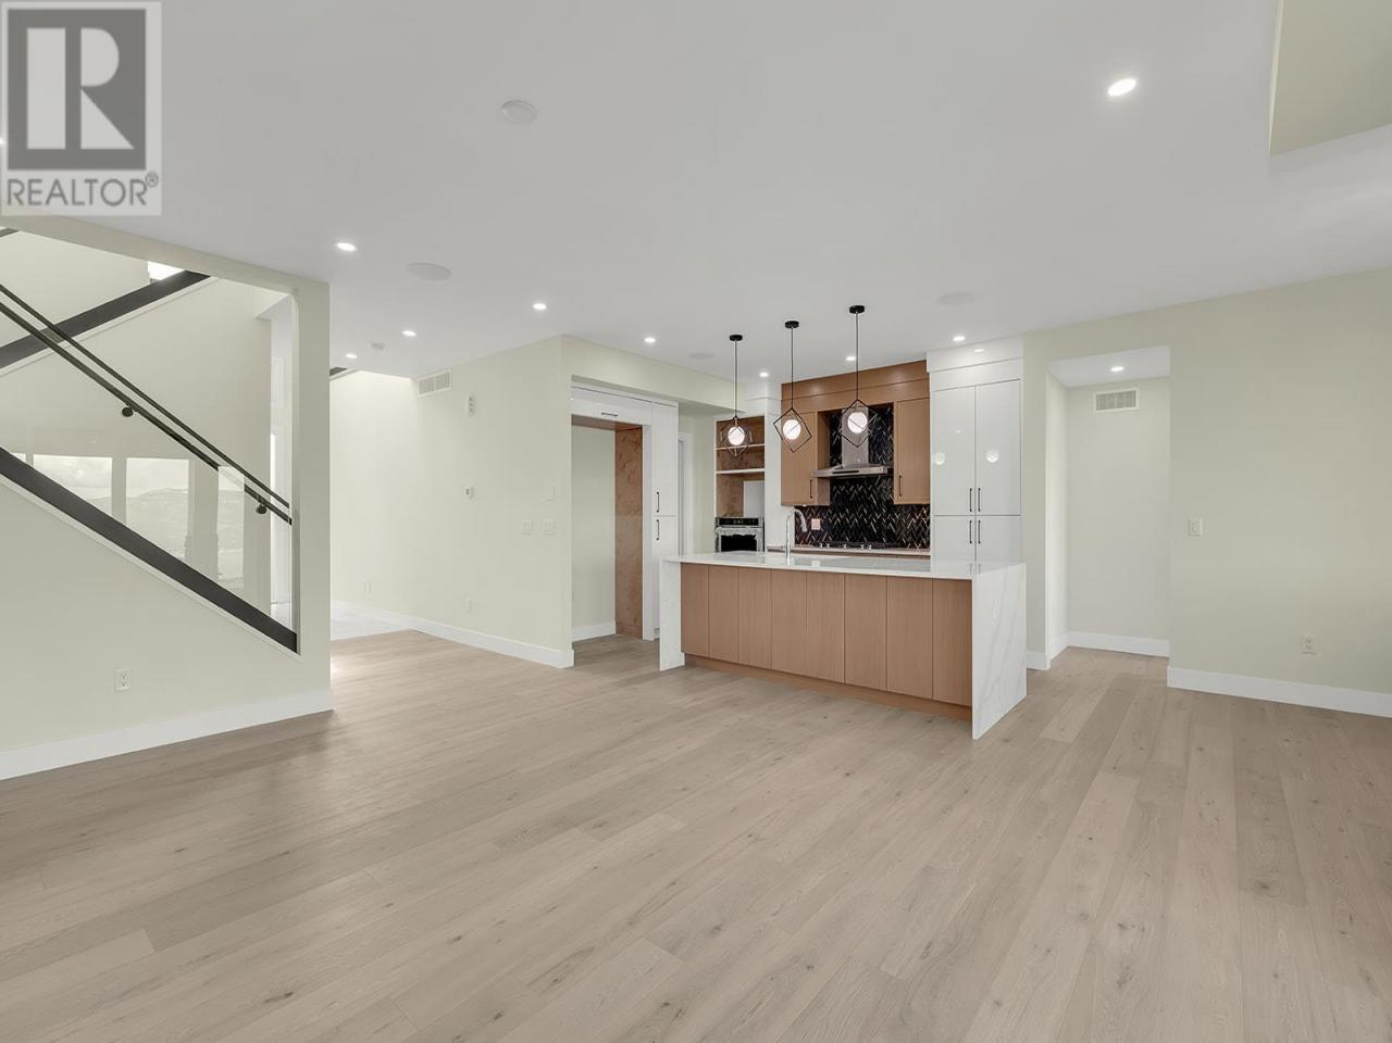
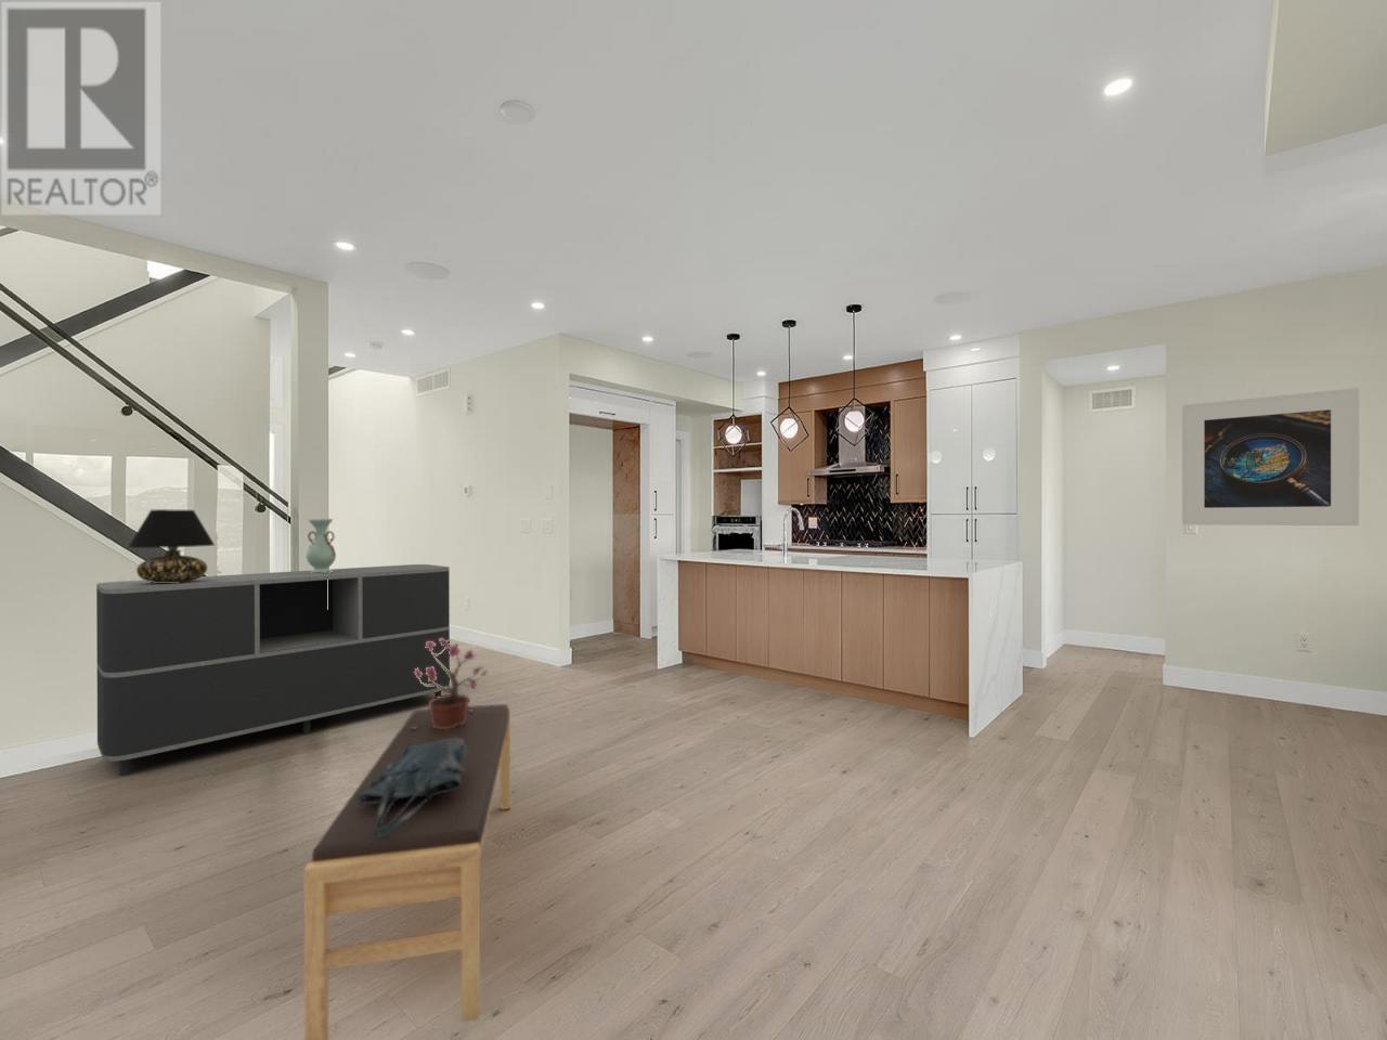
+ bench [303,704,511,1040]
+ tote bag [357,737,467,838]
+ potted plant [410,638,488,729]
+ decorative vase [306,518,337,575]
+ sideboard [95,564,451,777]
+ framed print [1181,387,1360,527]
+ table lamp [127,508,215,583]
